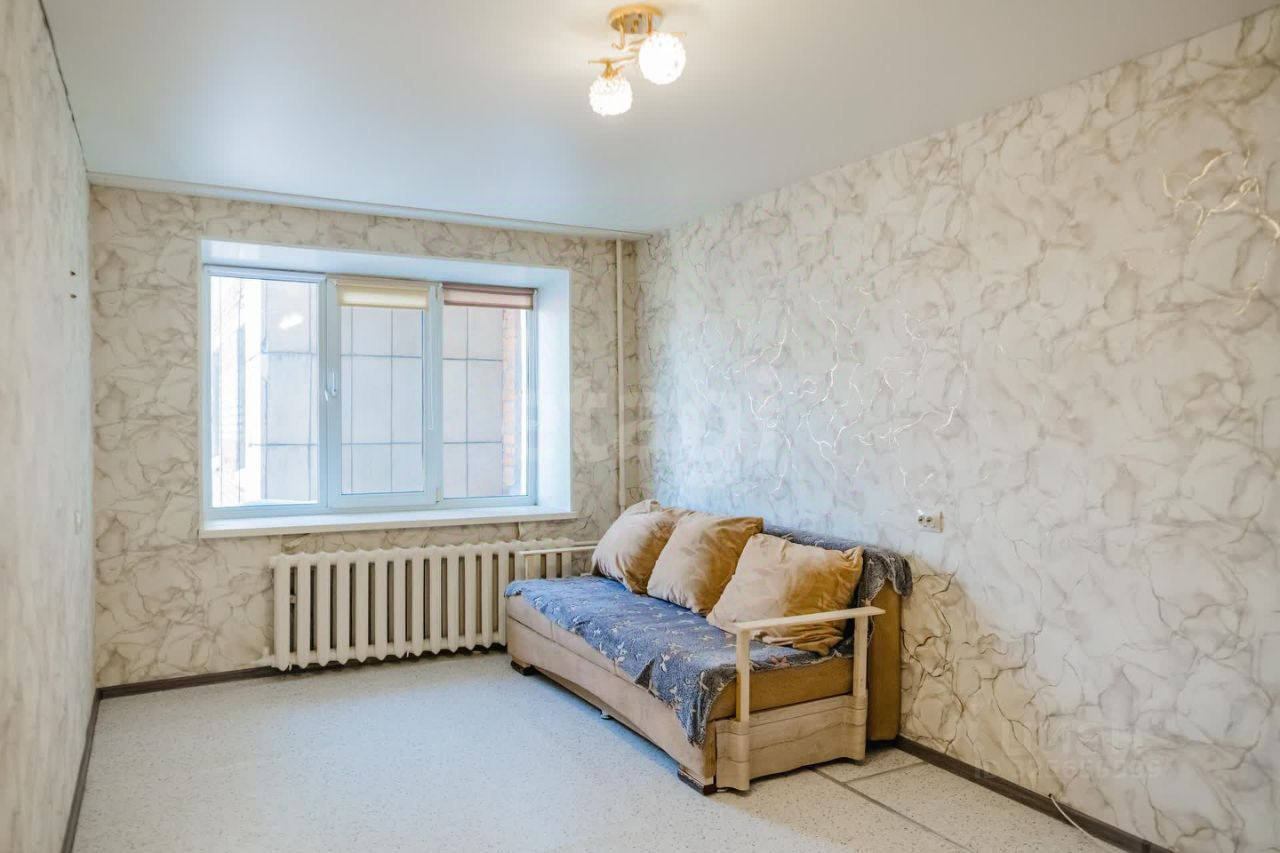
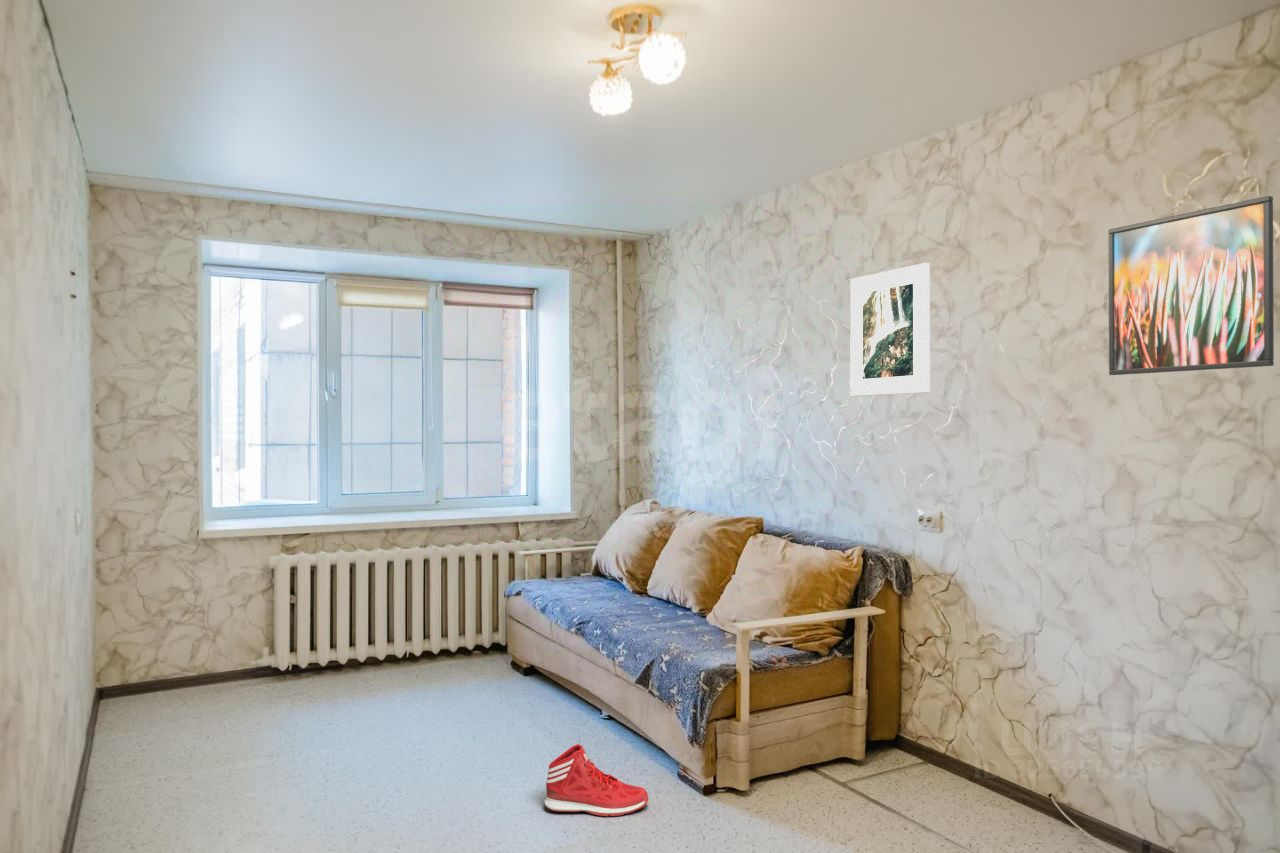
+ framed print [1108,195,1275,376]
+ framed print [849,262,931,397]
+ sneaker [544,743,649,817]
